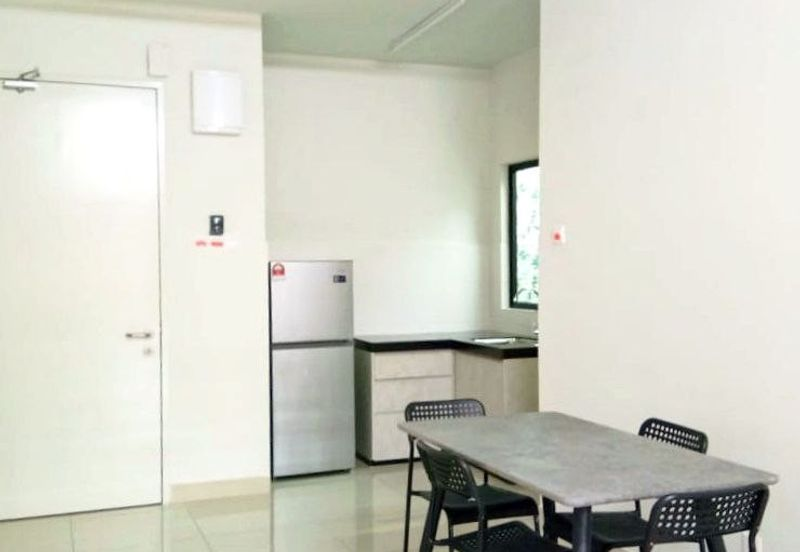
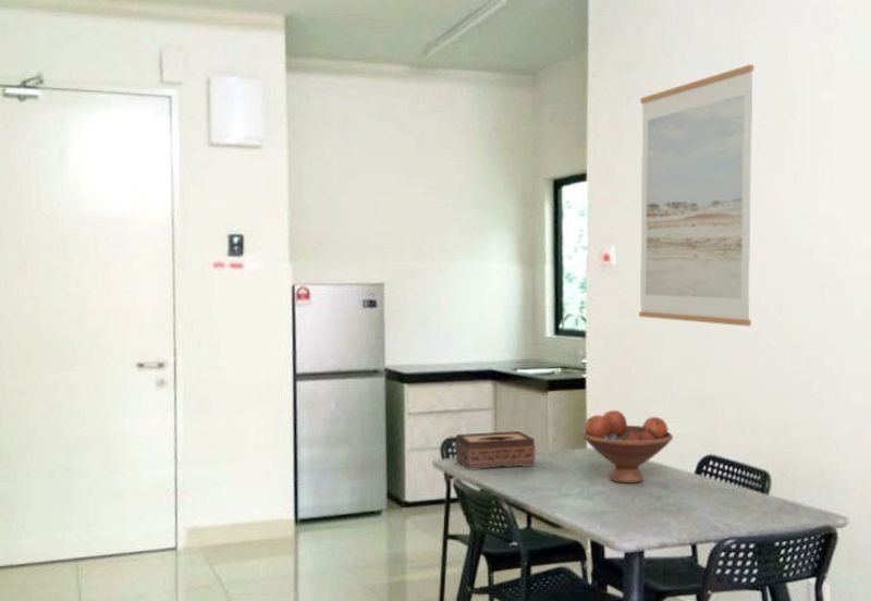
+ wall art [638,63,755,327]
+ tissue box [455,430,536,471]
+ fruit bowl [580,409,674,485]
